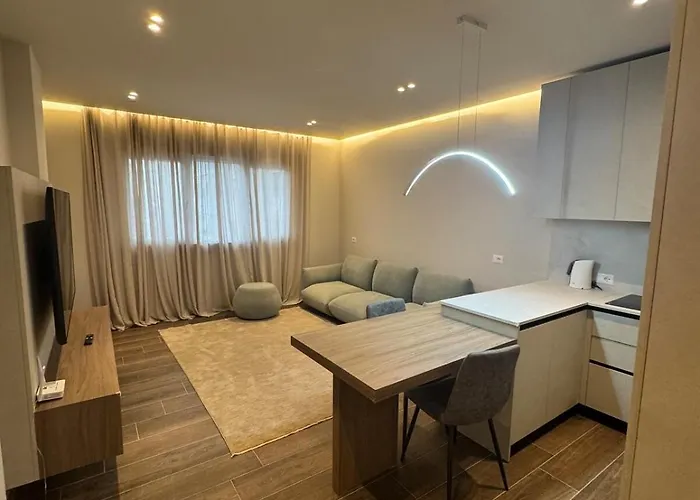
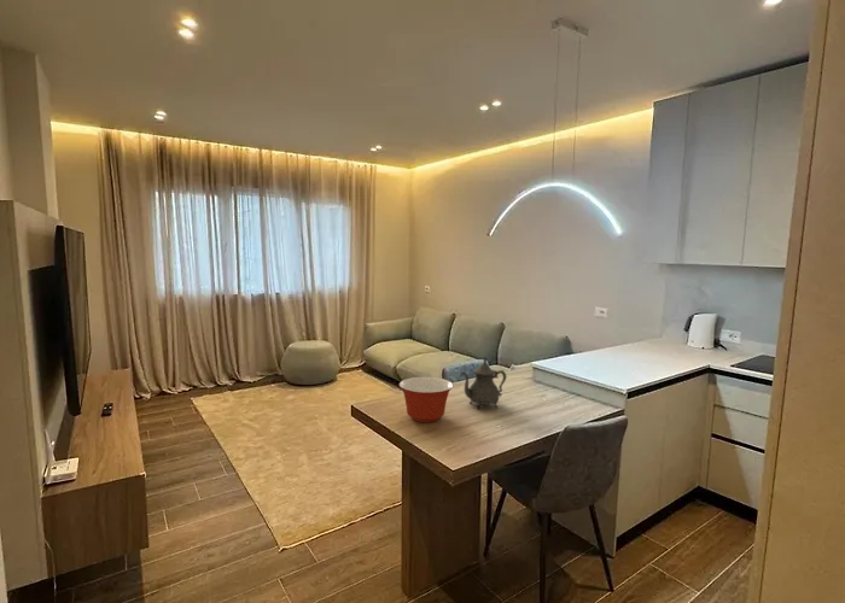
+ teapot [461,356,507,411]
+ mixing bowl [398,376,454,423]
